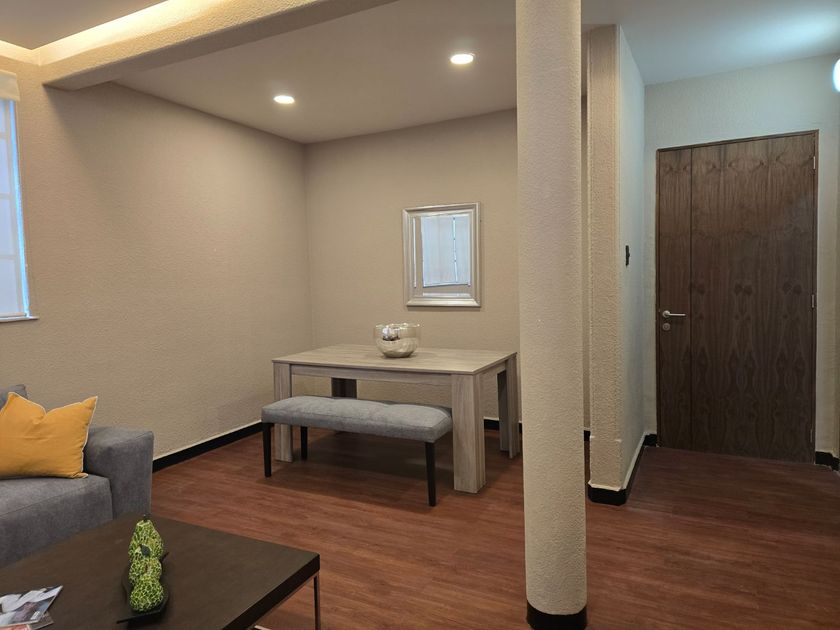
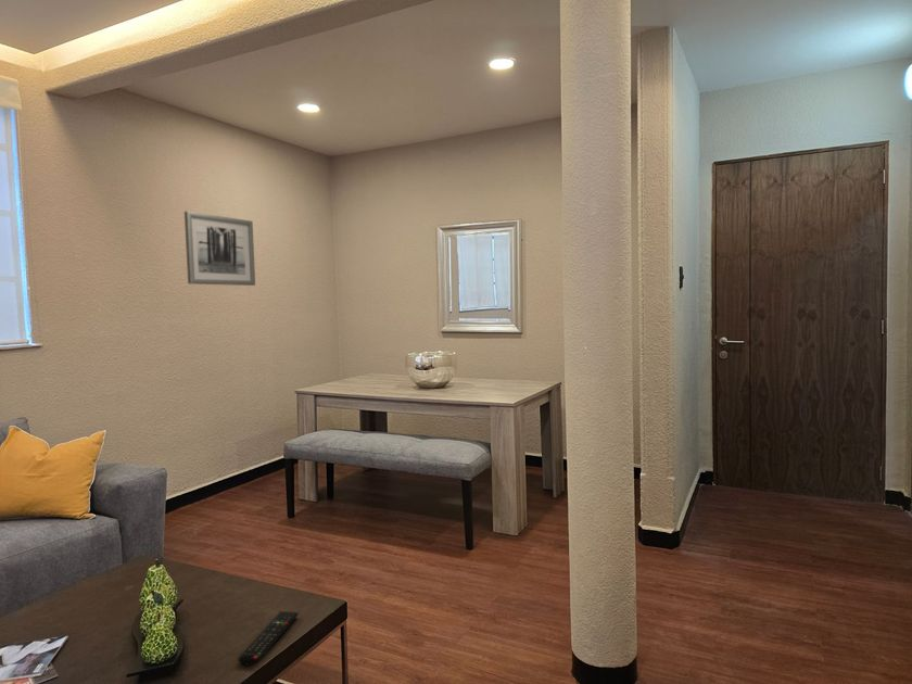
+ wall art [183,211,256,287]
+ remote control [237,610,299,667]
